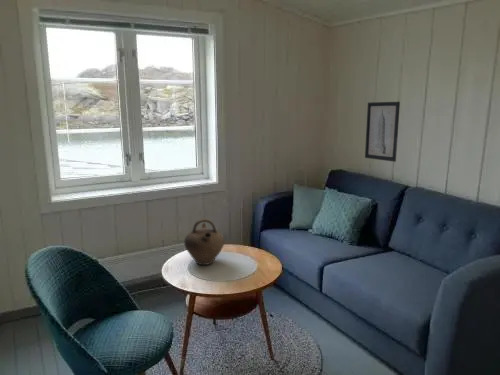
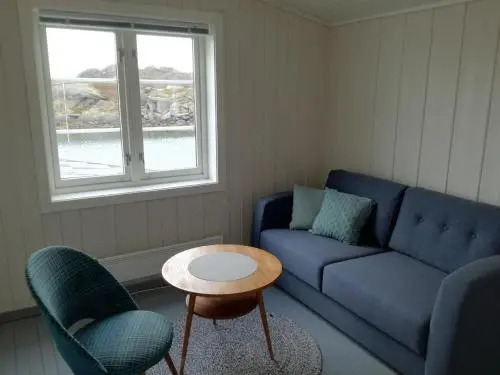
- wall art [364,101,401,163]
- jug [183,217,225,266]
